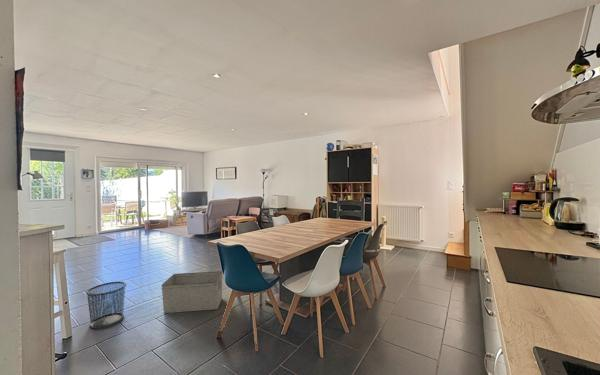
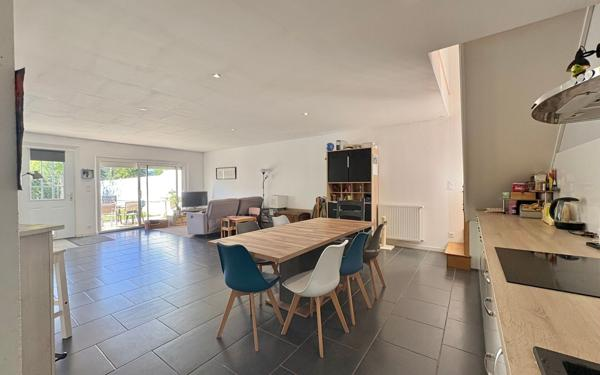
- waste bin [85,281,127,330]
- storage bin [161,270,223,314]
